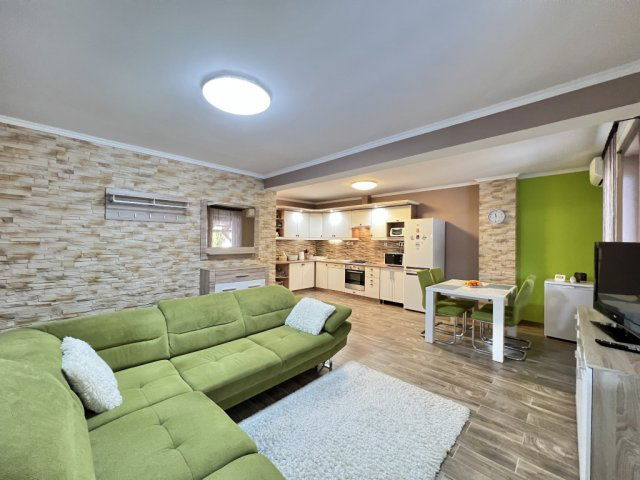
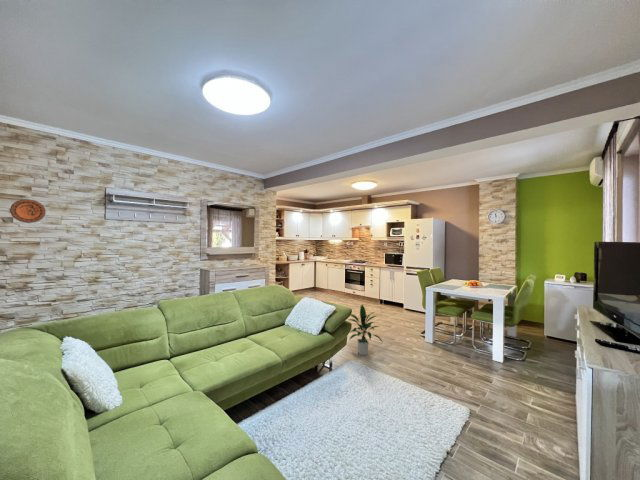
+ decorative plate [9,198,47,224]
+ indoor plant [348,303,383,356]
